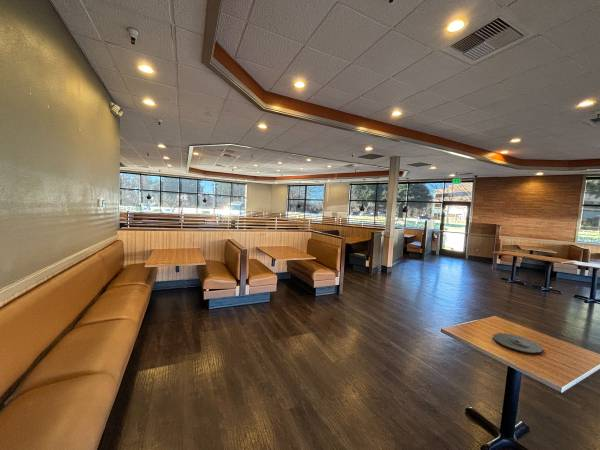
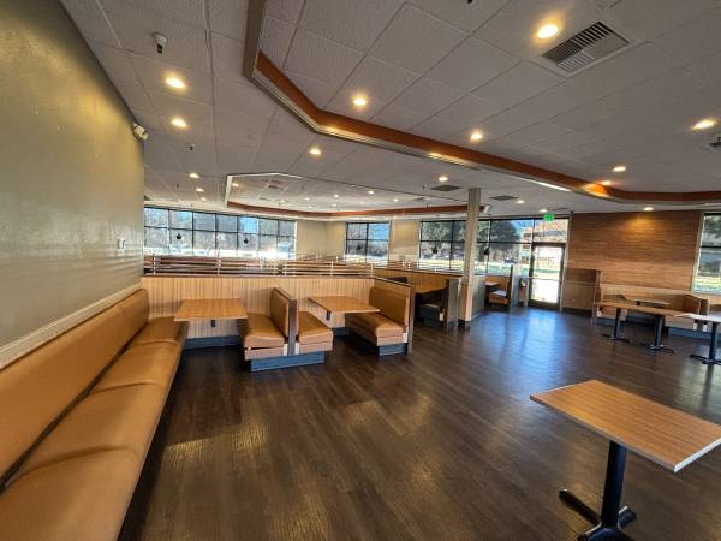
- plate [492,332,544,355]
